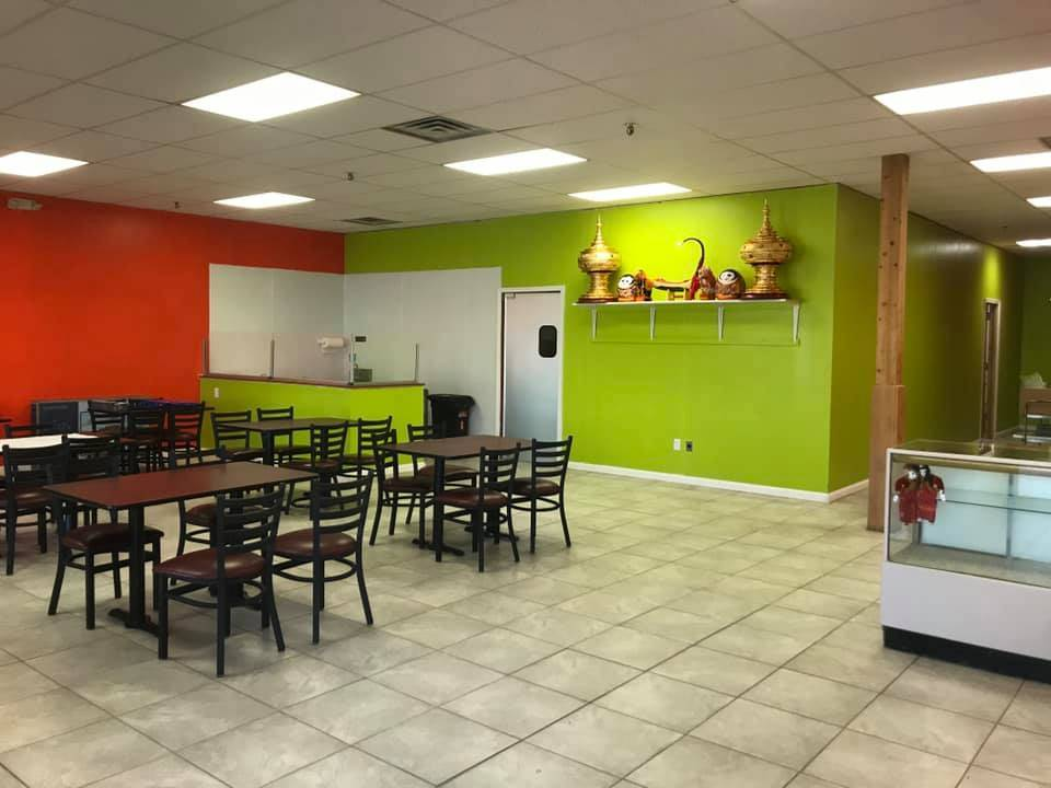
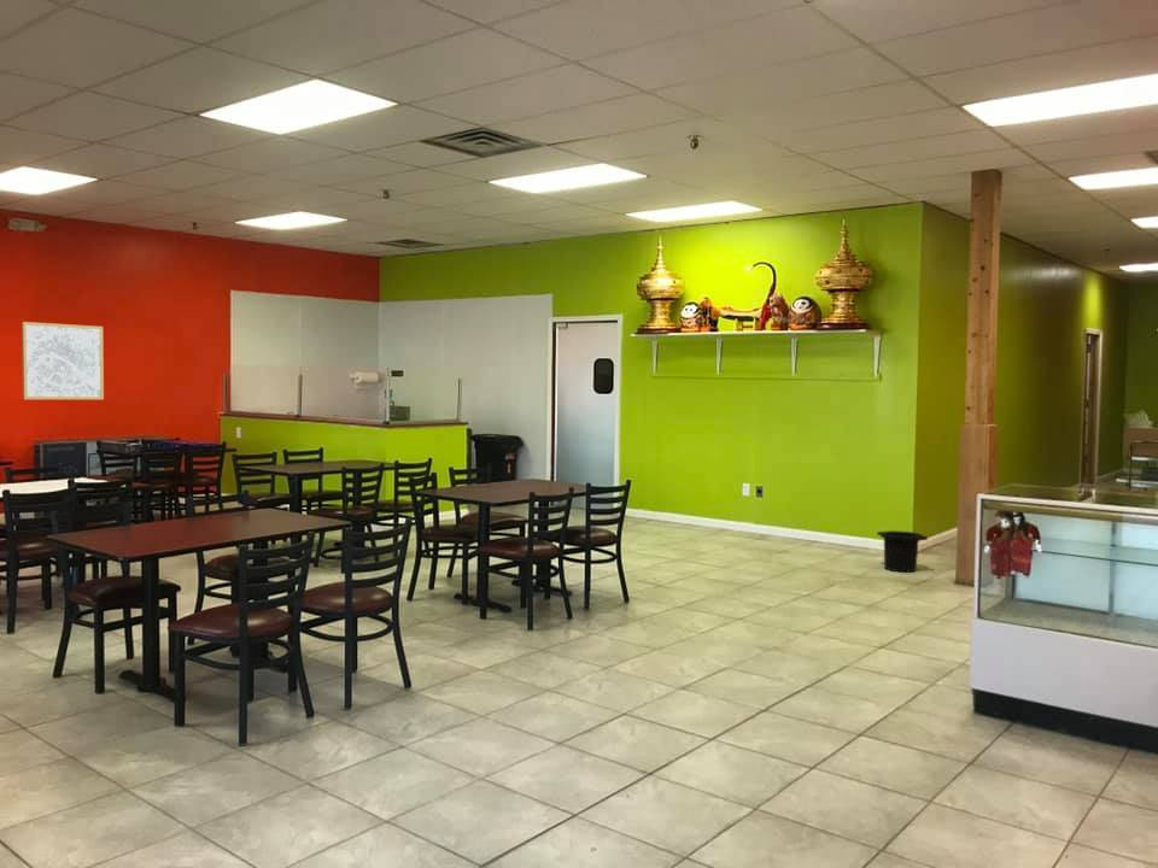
+ trash can [876,529,929,573]
+ wall art [21,321,105,400]
